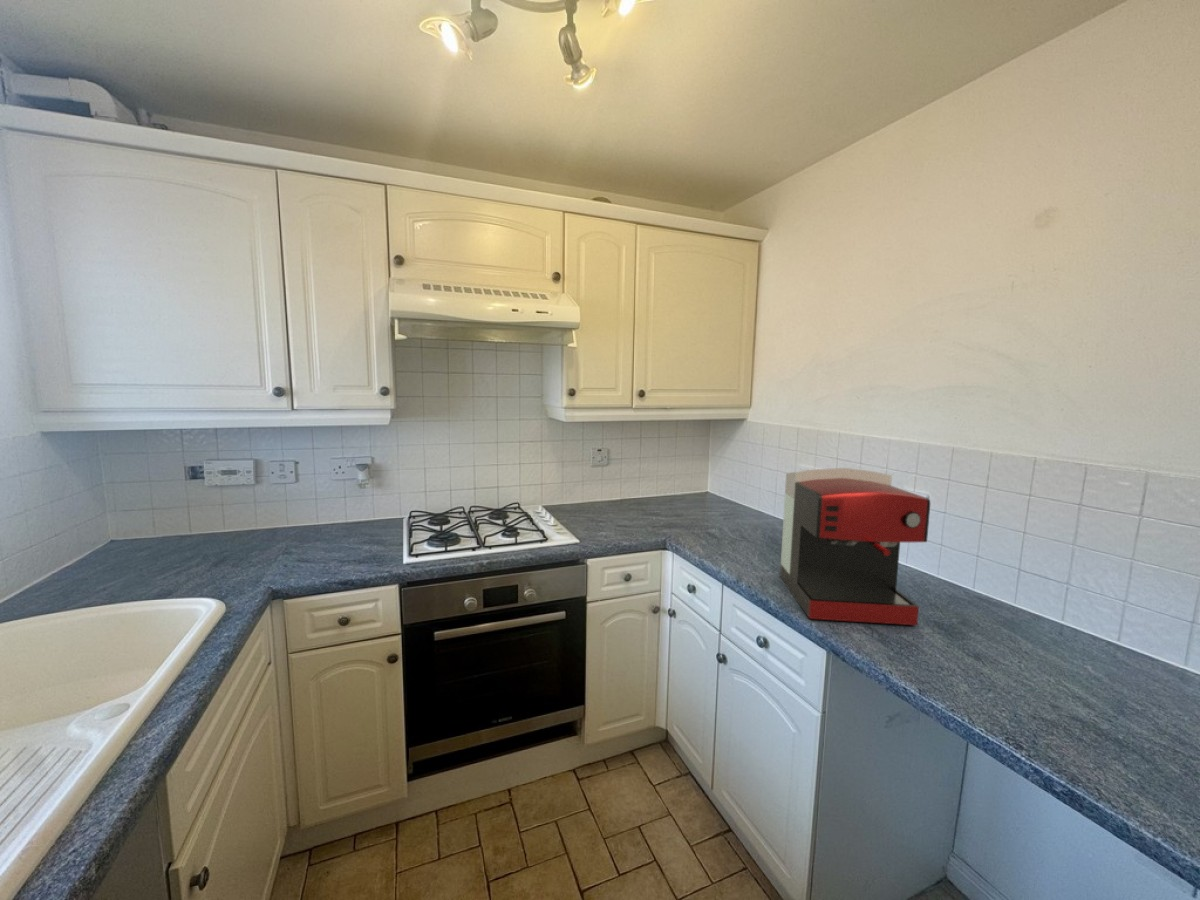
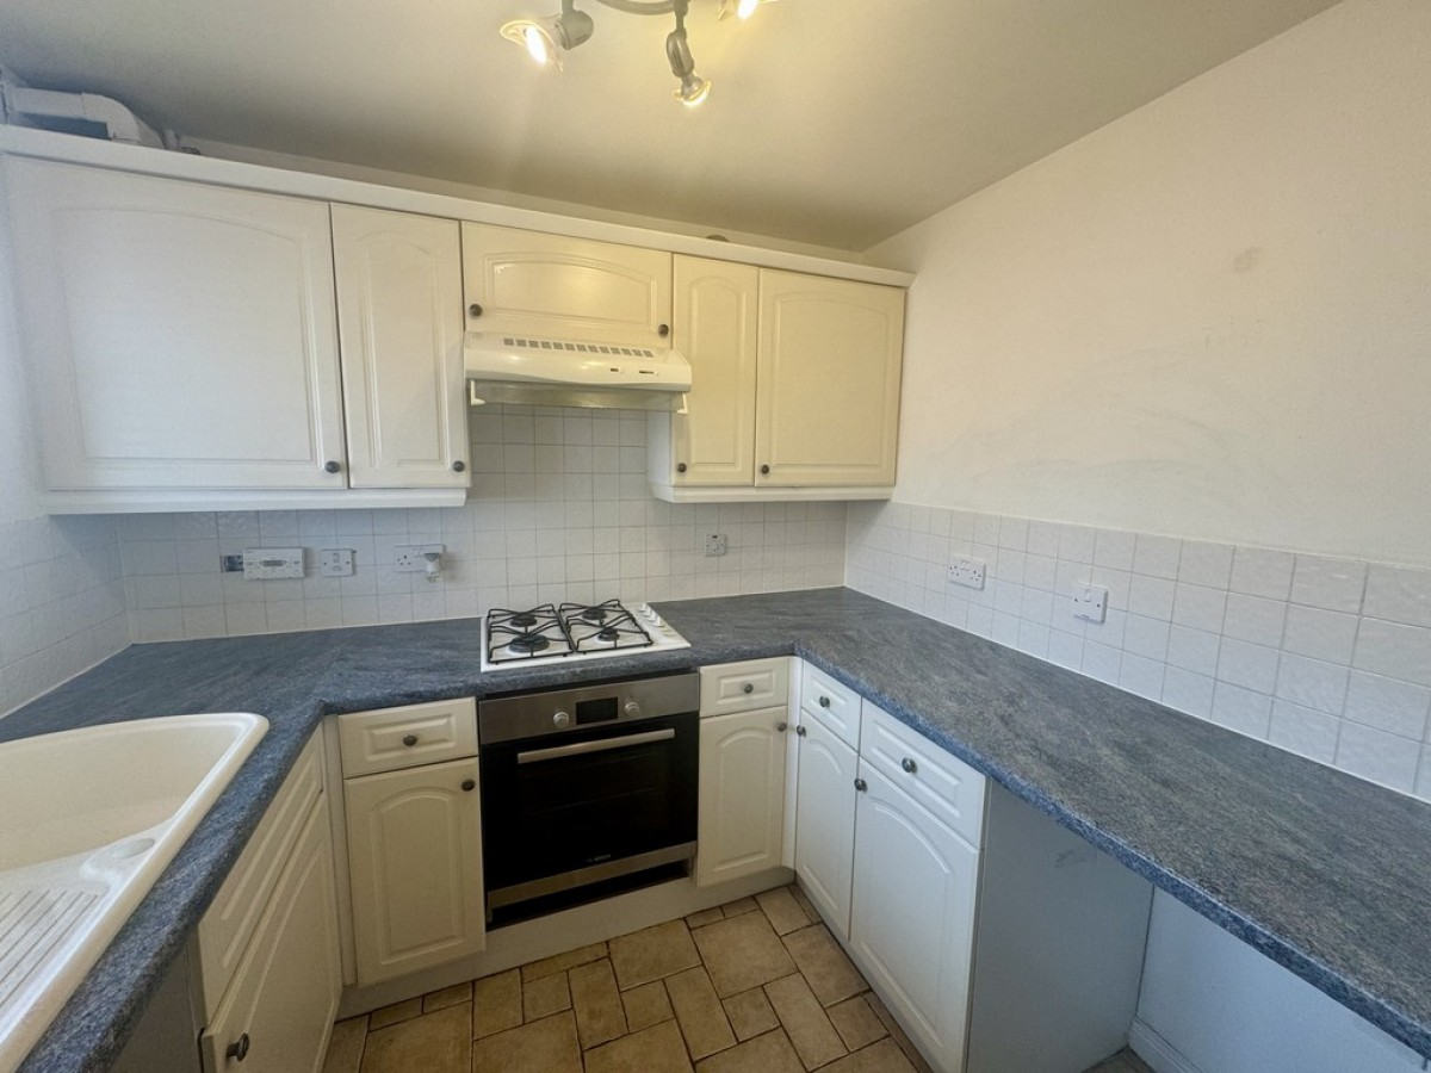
- coffee maker [779,467,931,626]
